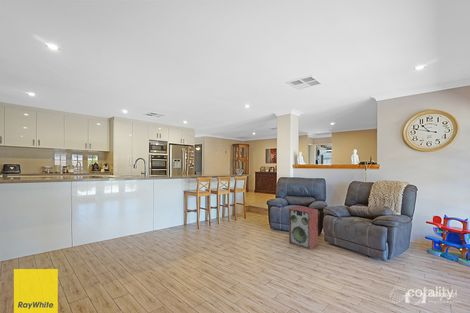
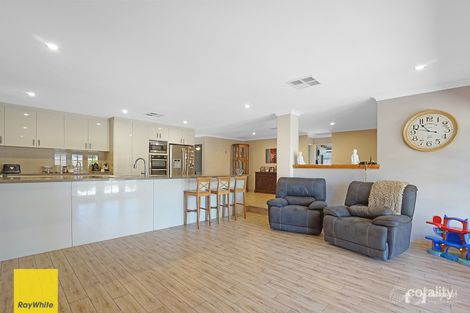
- speaker [288,205,319,250]
